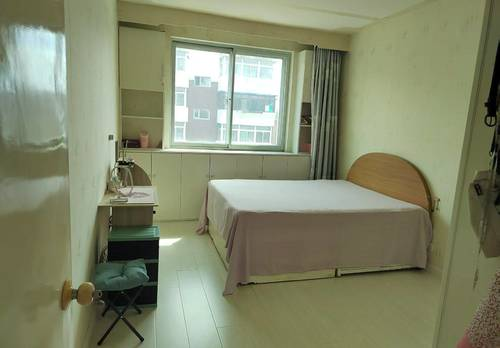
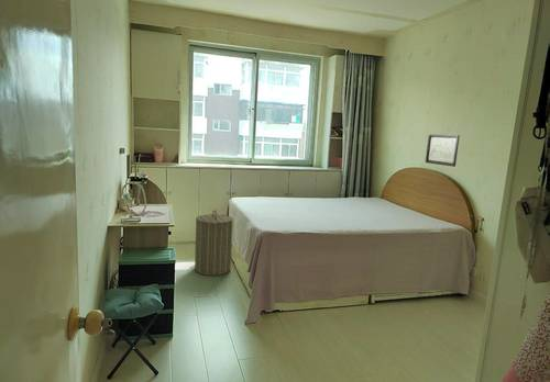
+ wall art [425,133,461,168]
+ laundry hamper [194,209,234,277]
